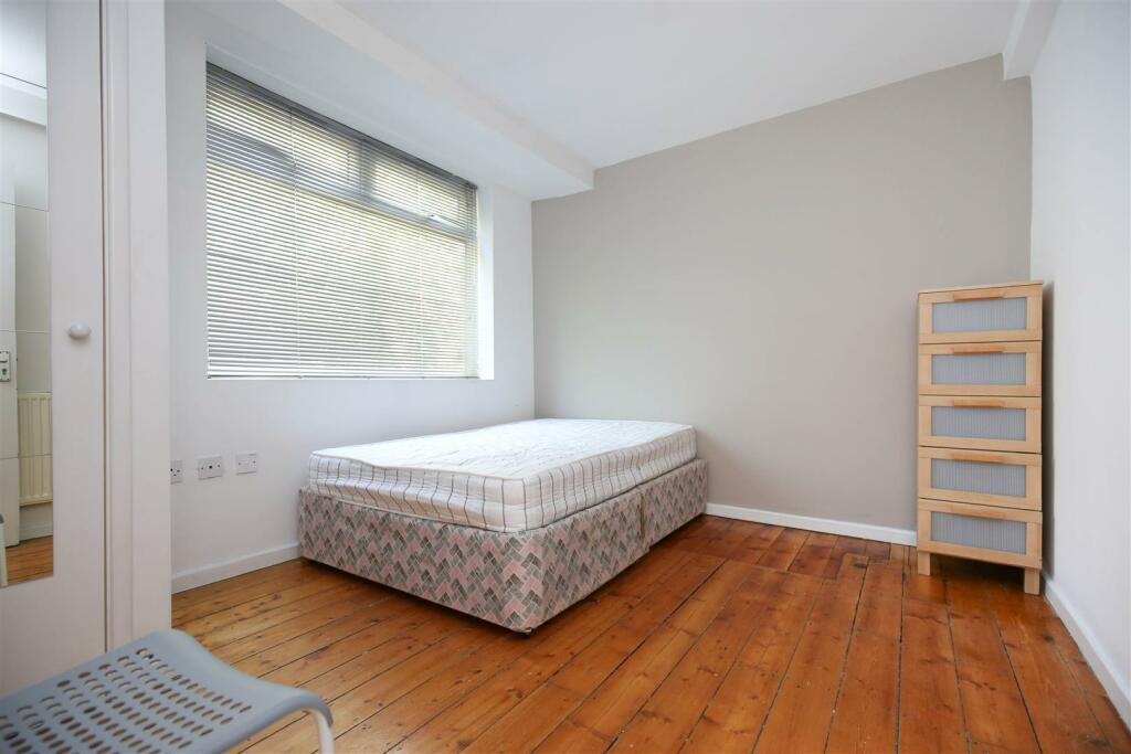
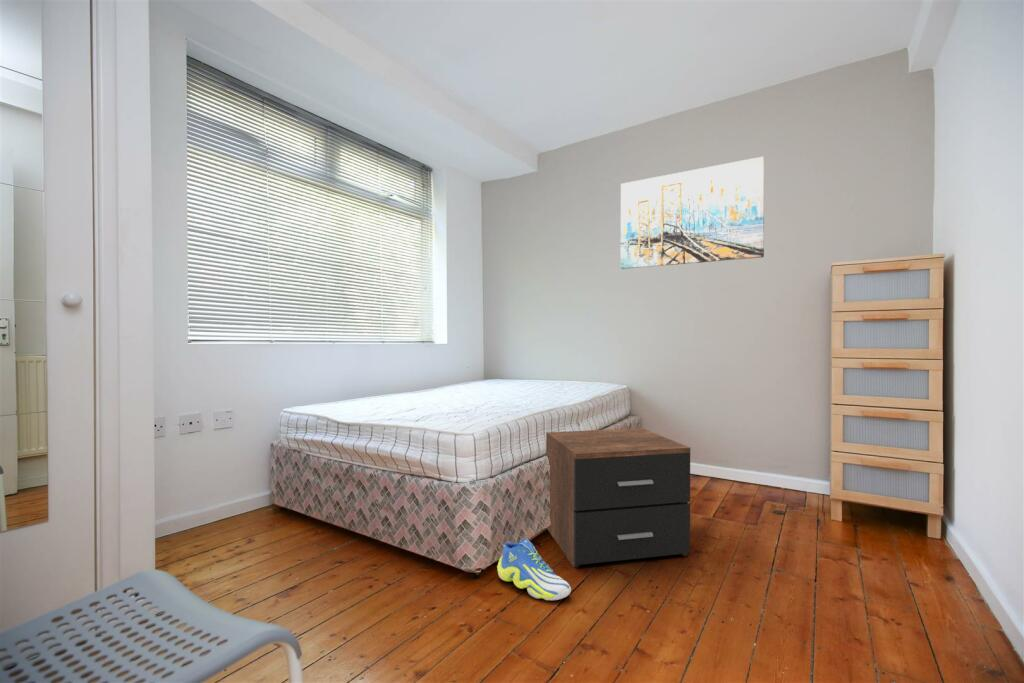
+ nightstand [545,427,691,569]
+ wall art [620,156,766,270]
+ sneaker [496,537,572,601]
